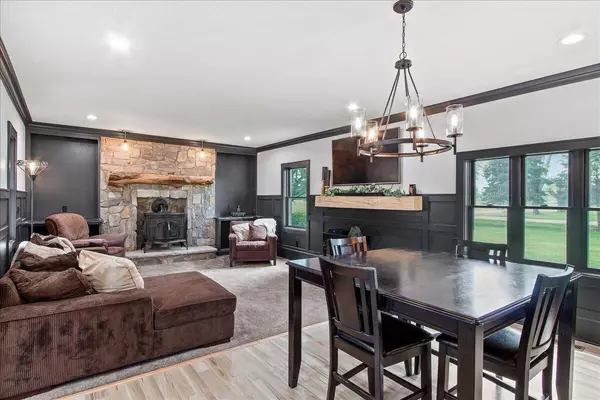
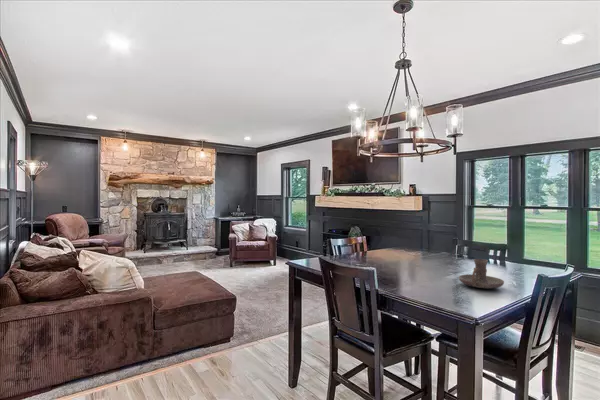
+ candle holder [458,258,505,289]
